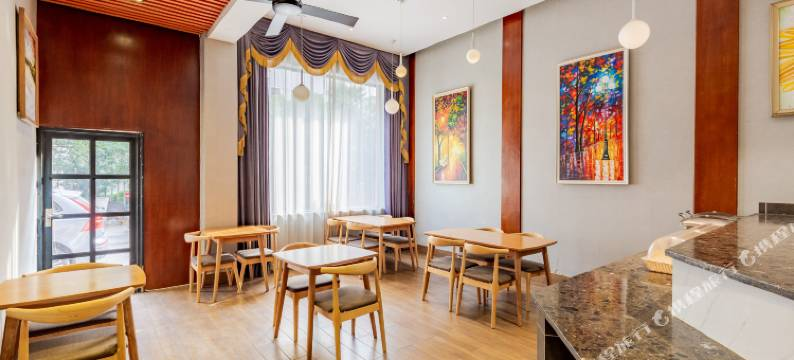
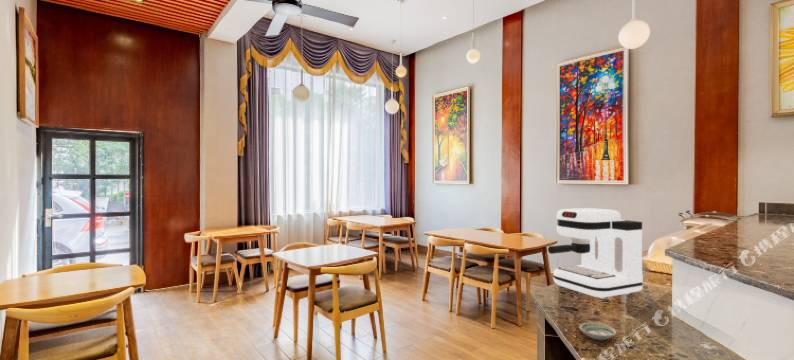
+ coffee maker [547,207,644,300]
+ saucer [578,322,617,341]
